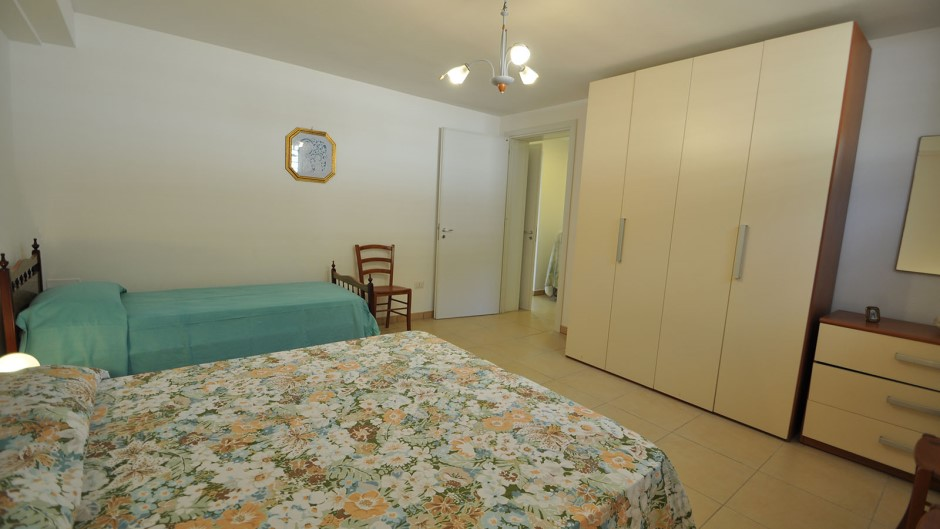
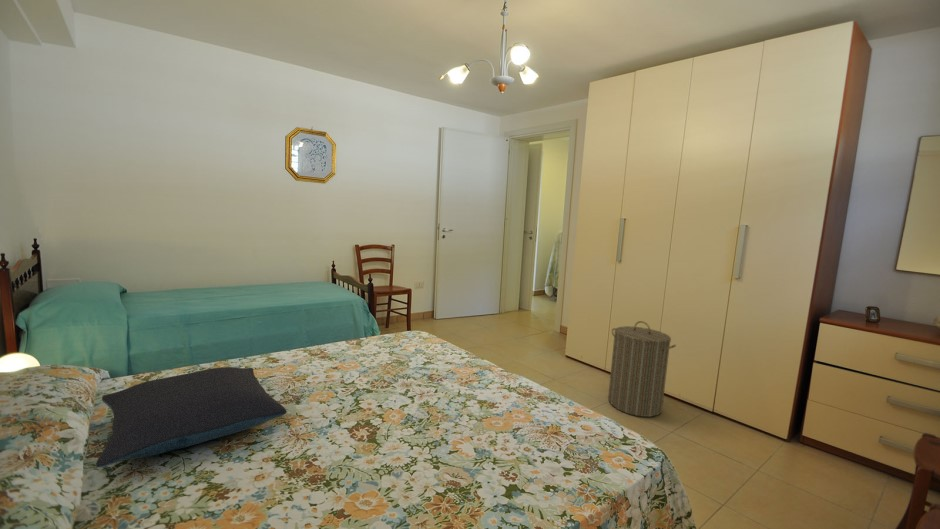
+ laundry hamper [607,320,677,418]
+ pillow [95,366,288,468]
